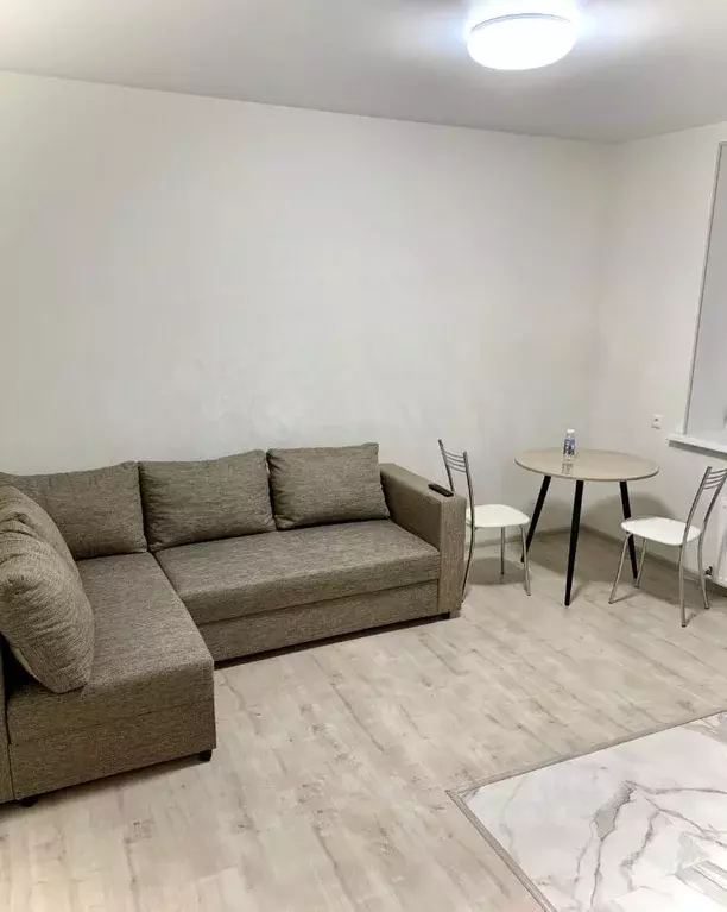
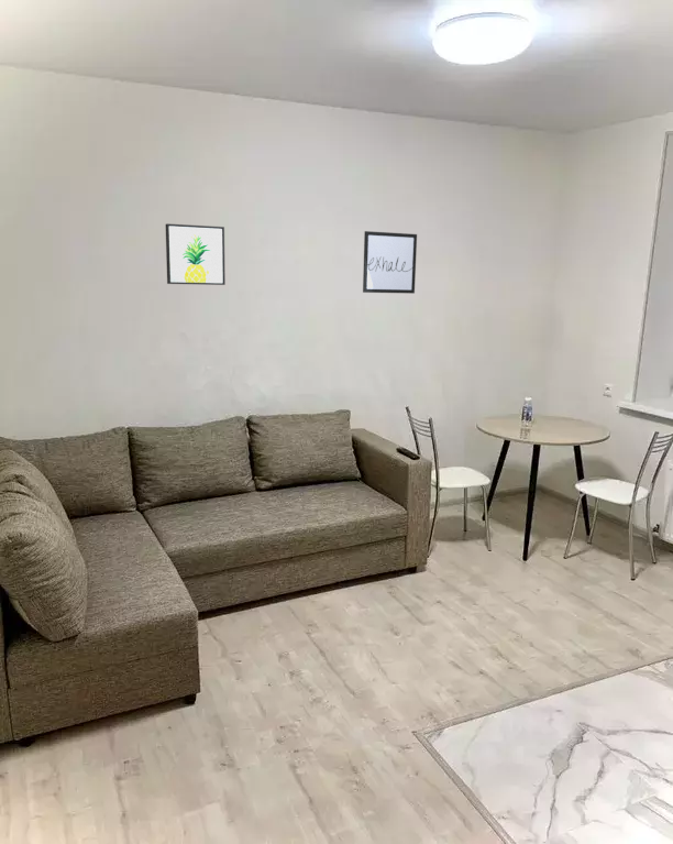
+ wall art [362,230,418,295]
+ wall art [165,222,227,286]
